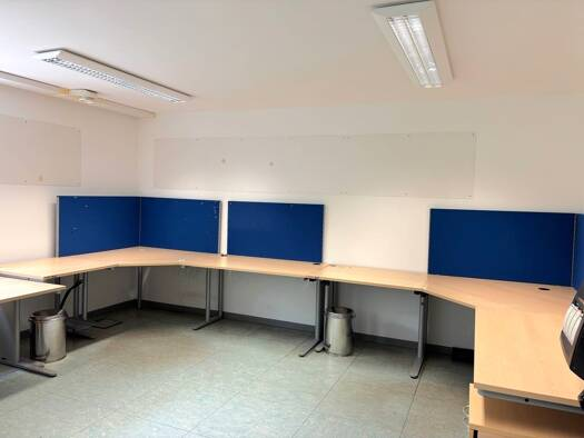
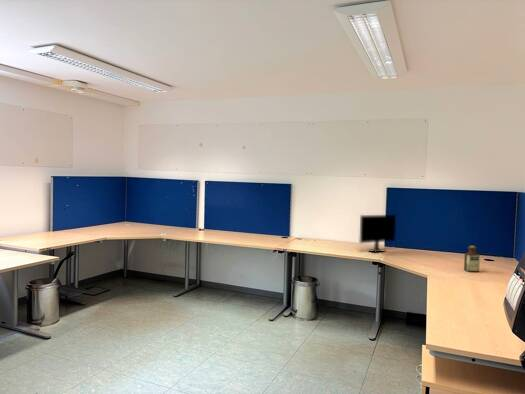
+ monitor [358,214,397,253]
+ bottle [463,245,481,273]
